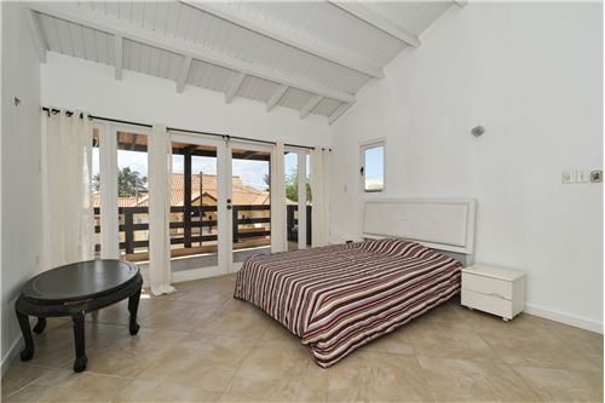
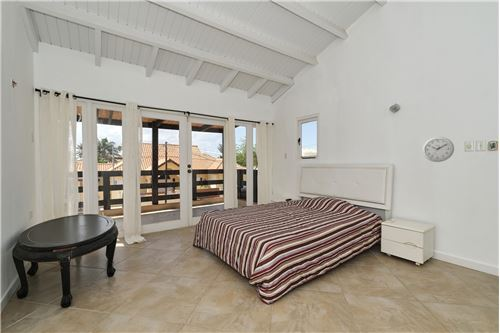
+ wall clock [422,136,455,163]
